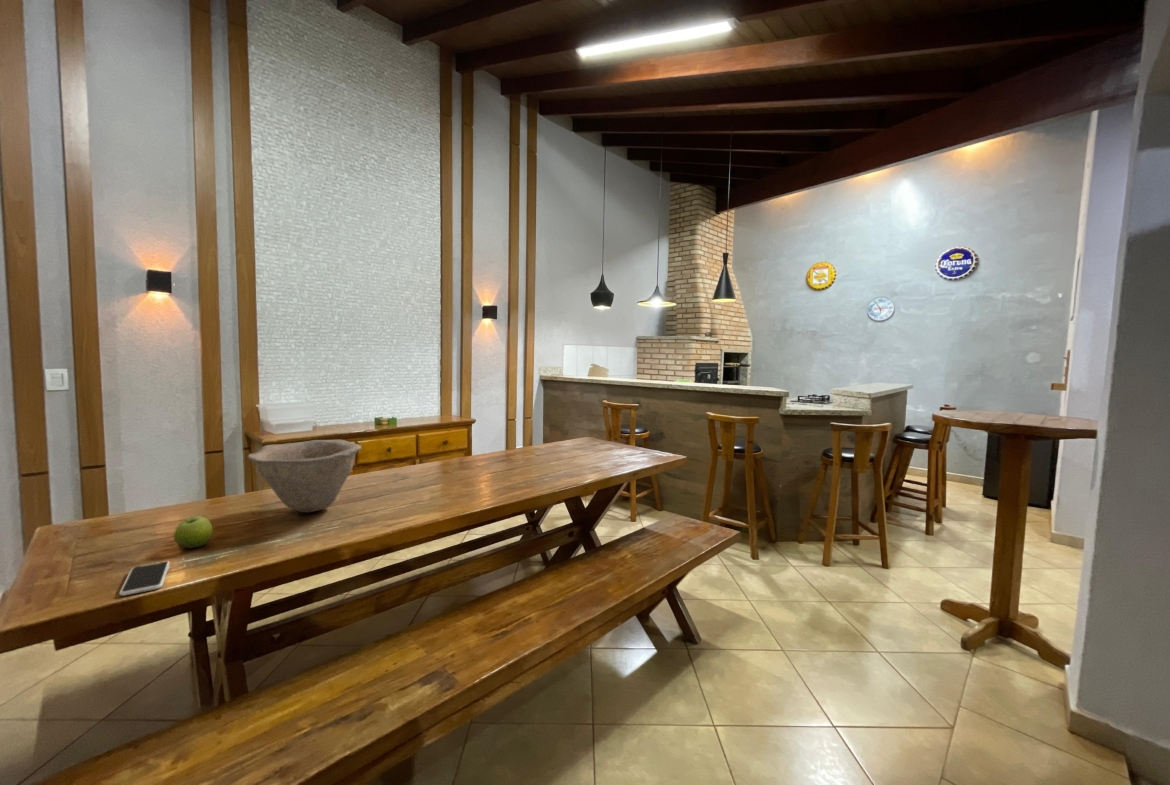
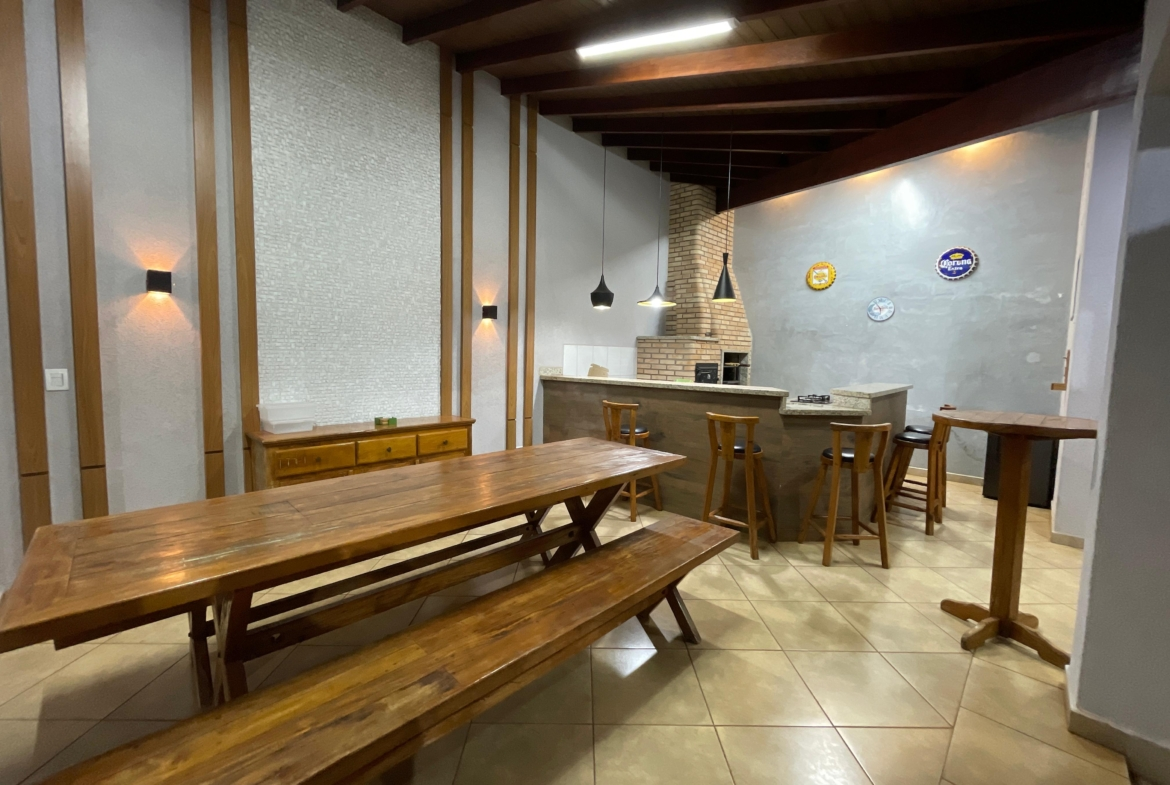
- smartphone [118,560,171,597]
- fruit [173,515,214,550]
- bowl [247,439,362,513]
